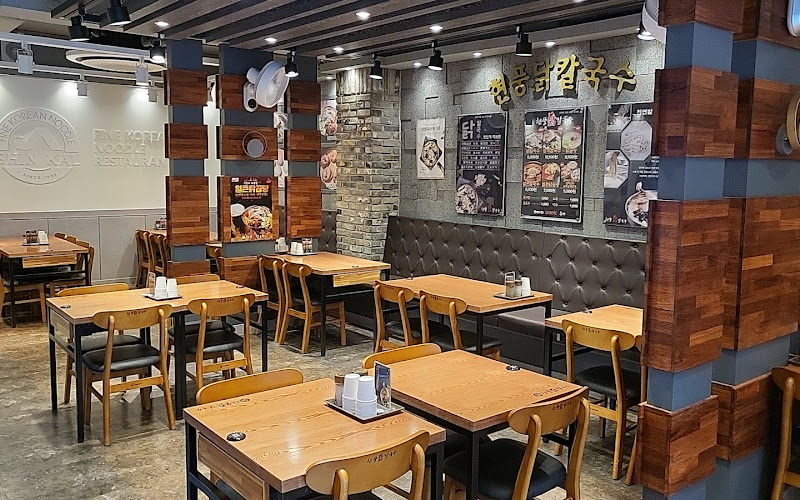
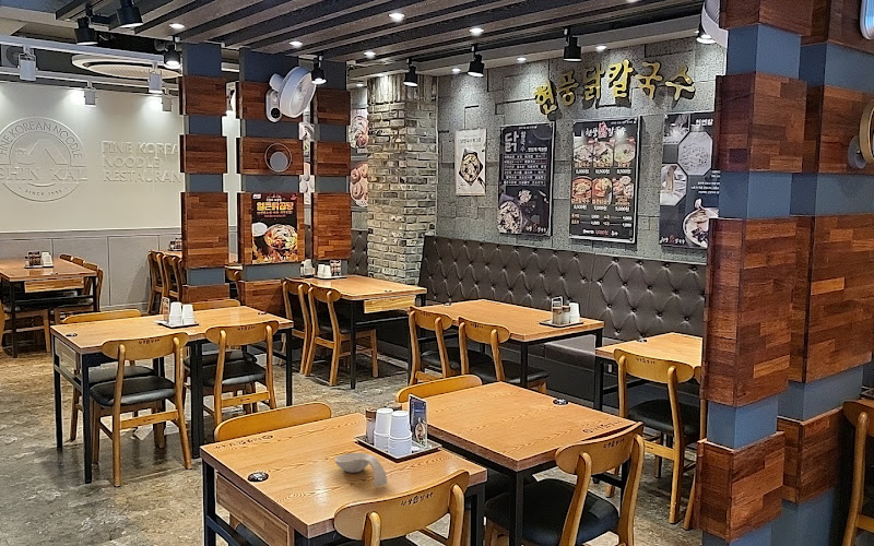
+ spoon rest [333,452,388,487]
